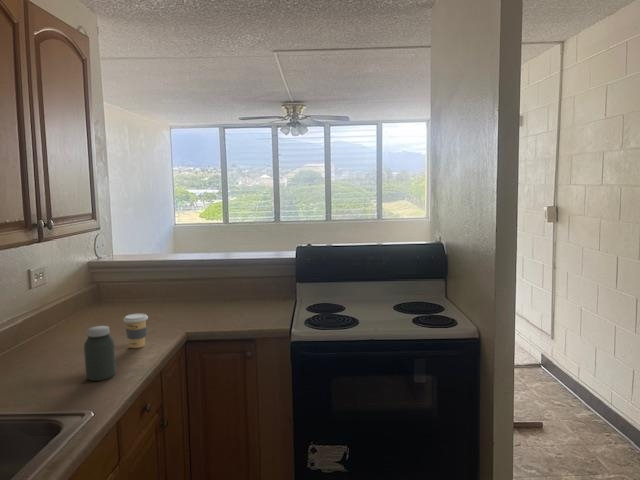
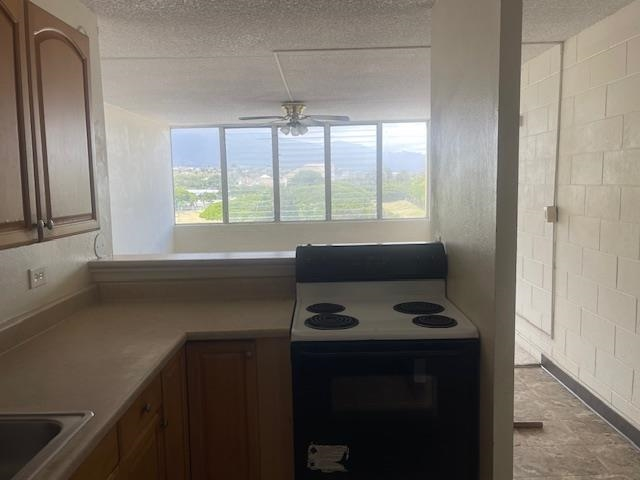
- coffee cup [123,313,149,349]
- jar [83,325,117,382]
